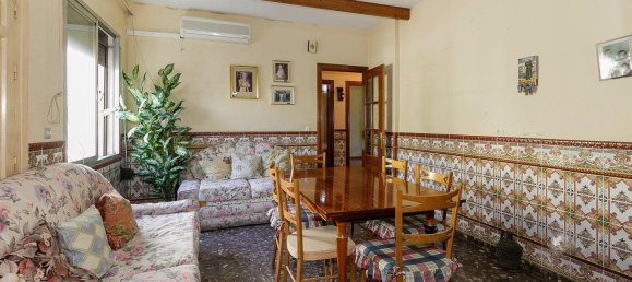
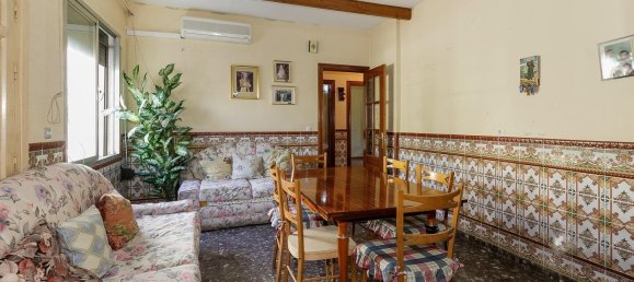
- ceramic jug [494,230,524,270]
